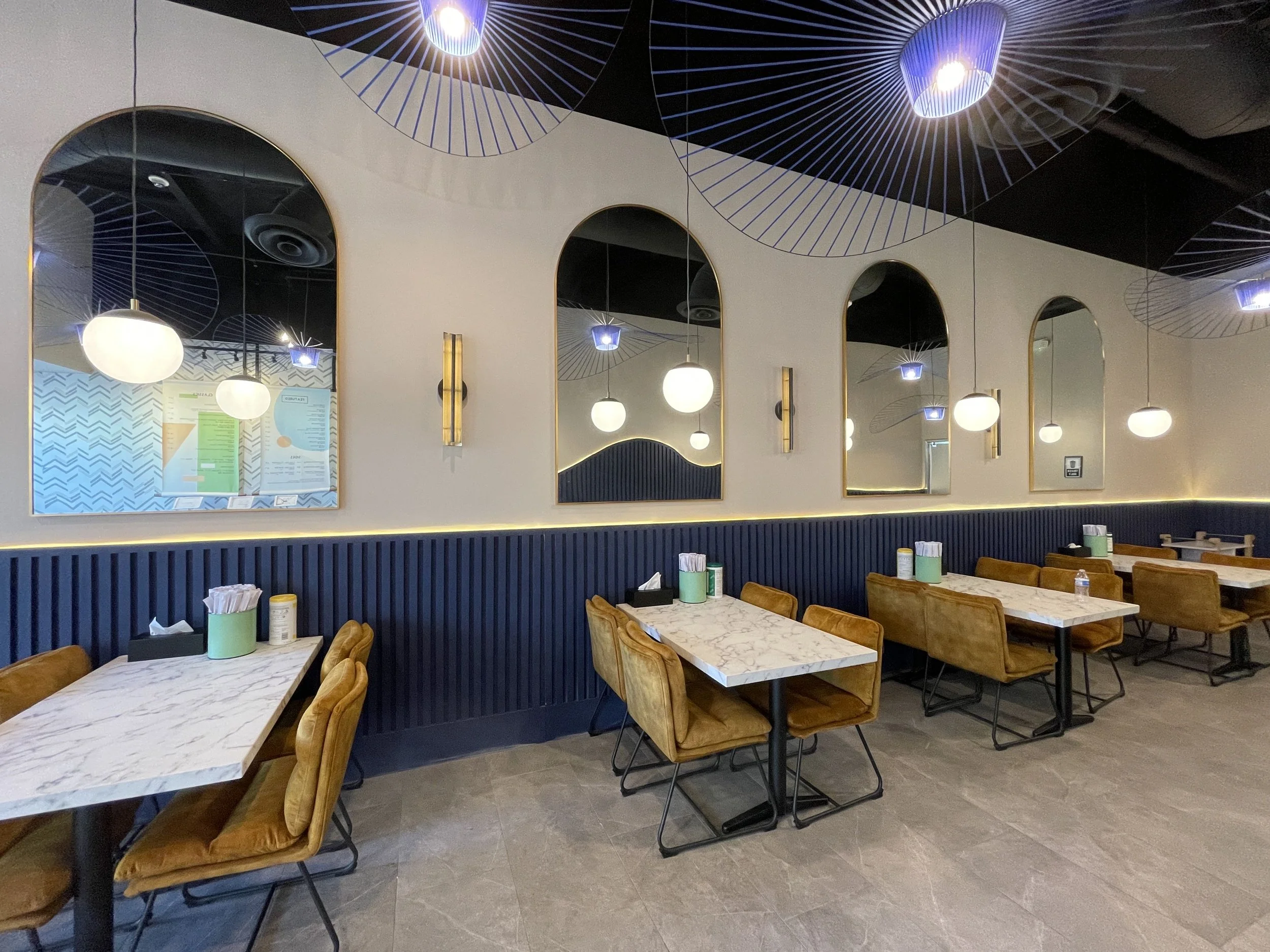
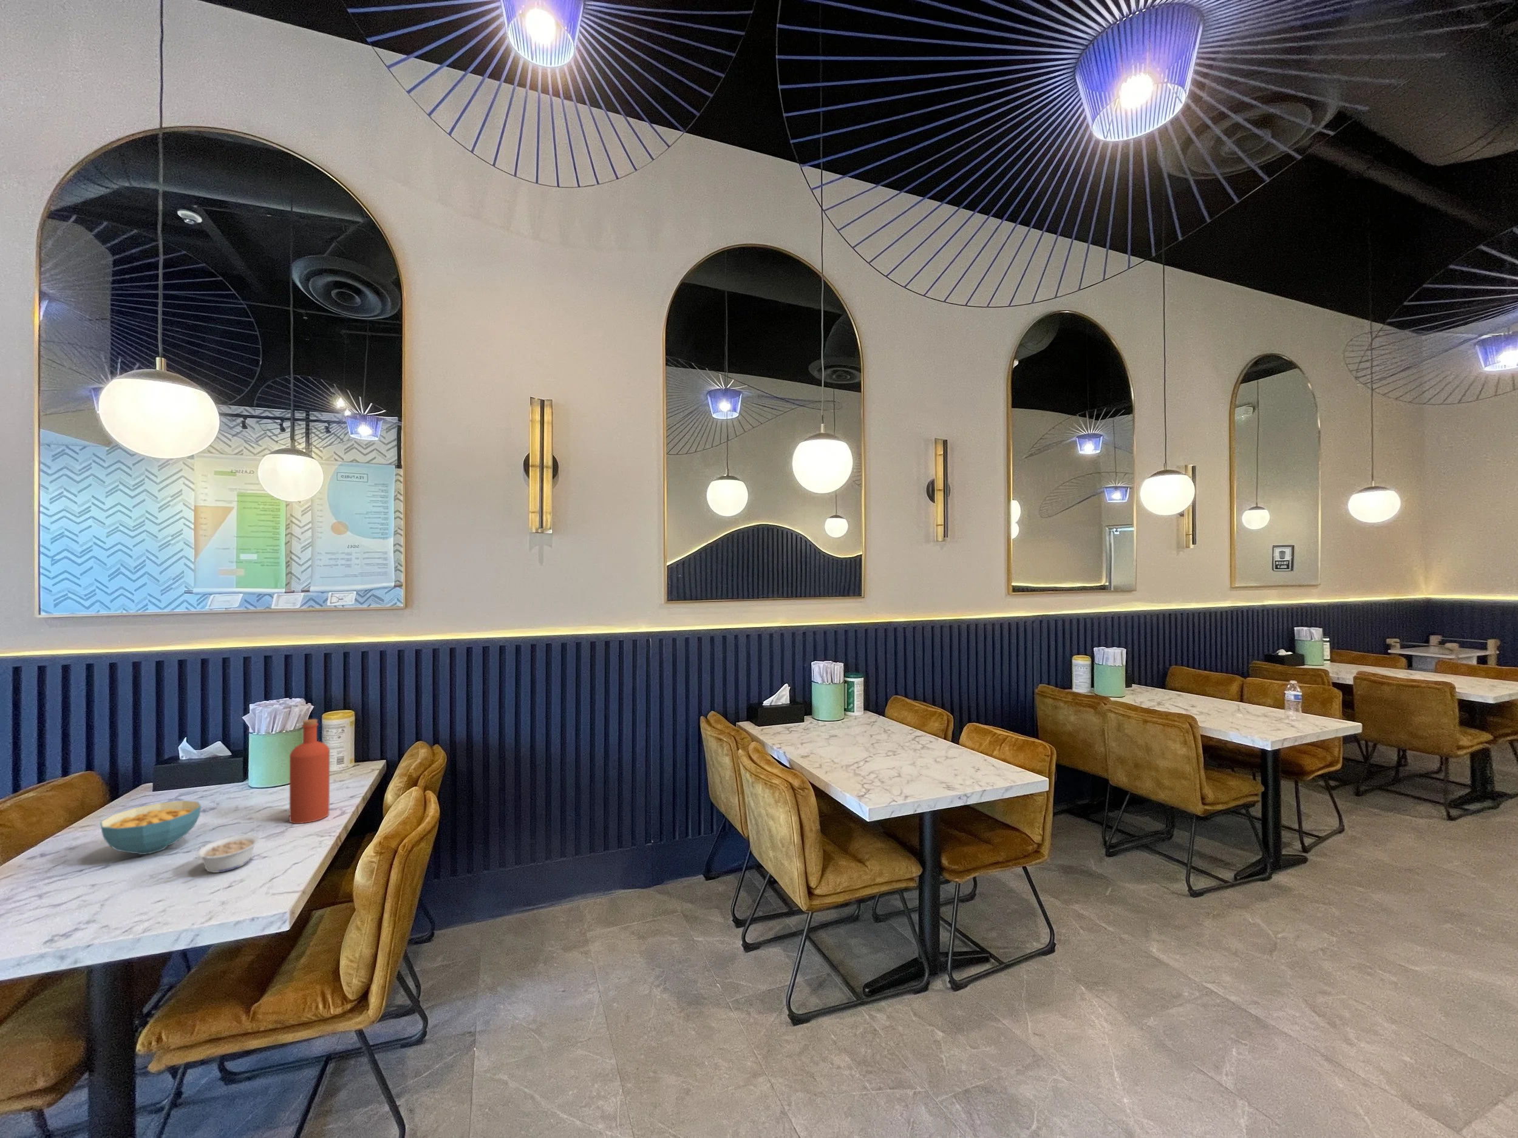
+ bottle [289,718,330,825]
+ legume [191,834,259,874]
+ cereal bowl [99,800,202,855]
